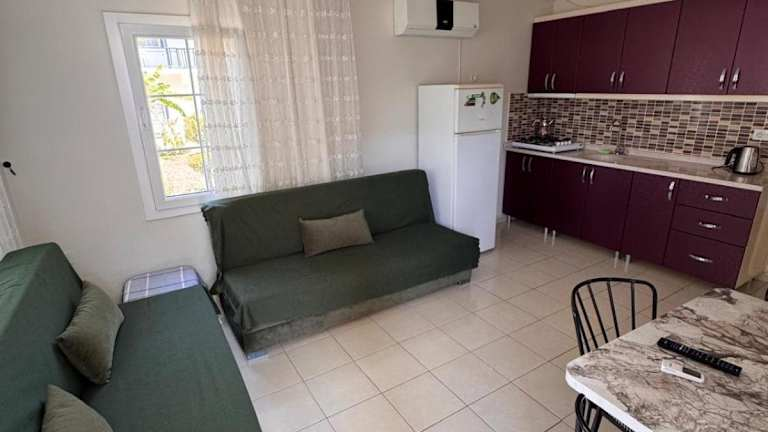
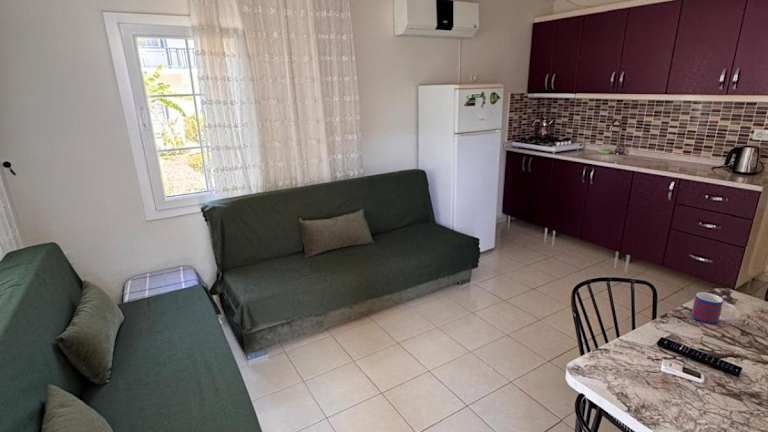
+ mug [690,291,737,324]
